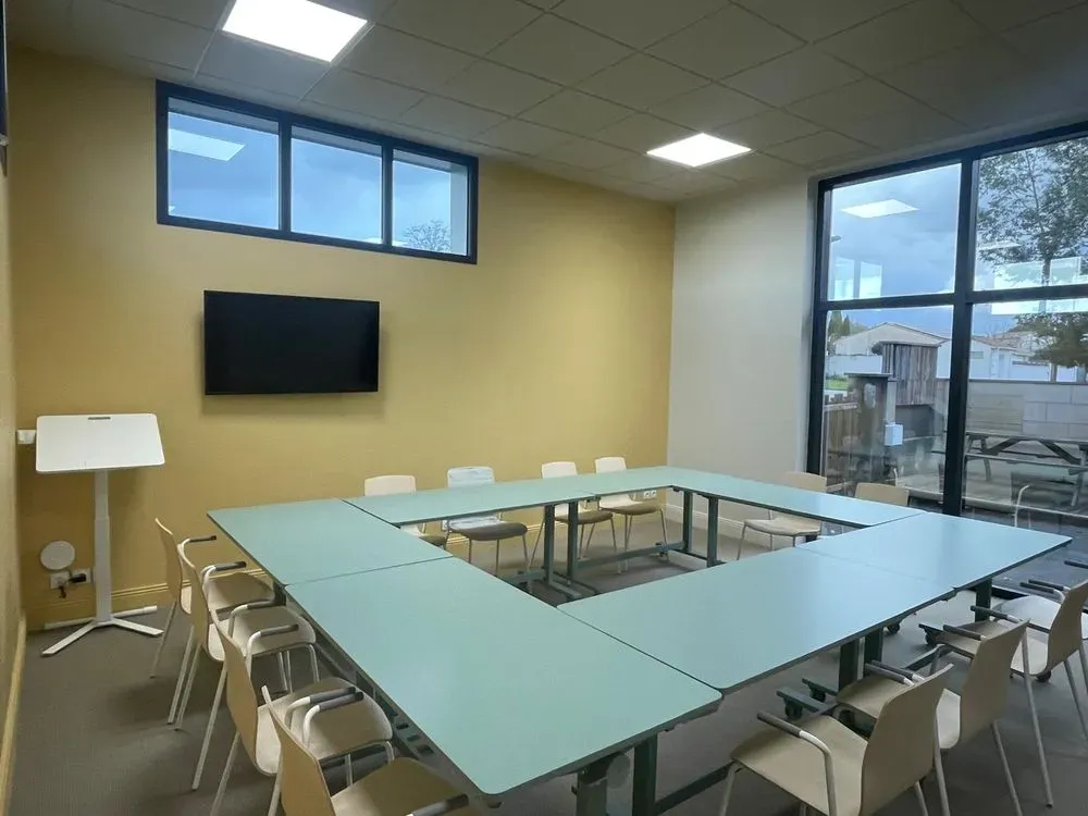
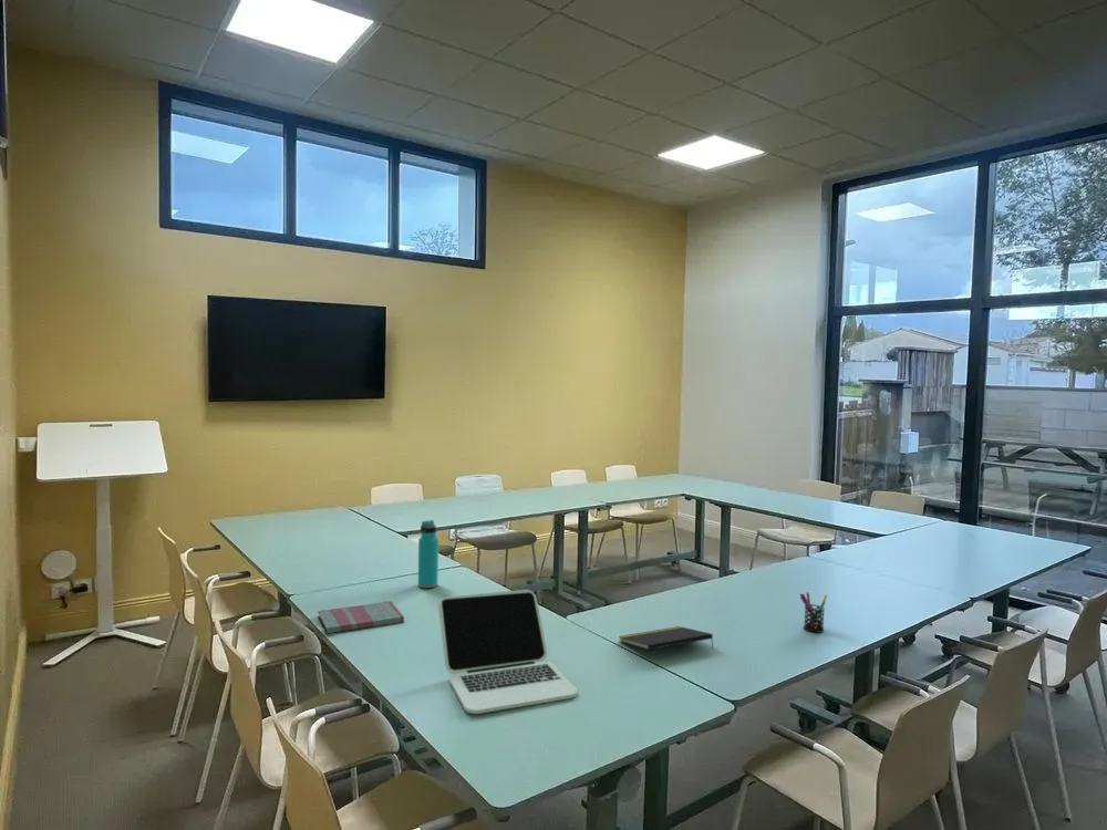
+ notepad [618,625,714,651]
+ water bottle [417,519,439,589]
+ laptop [437,589,578,715]
+ binder [317,600,405,634]
+ pen holder [799,591,828,633]
